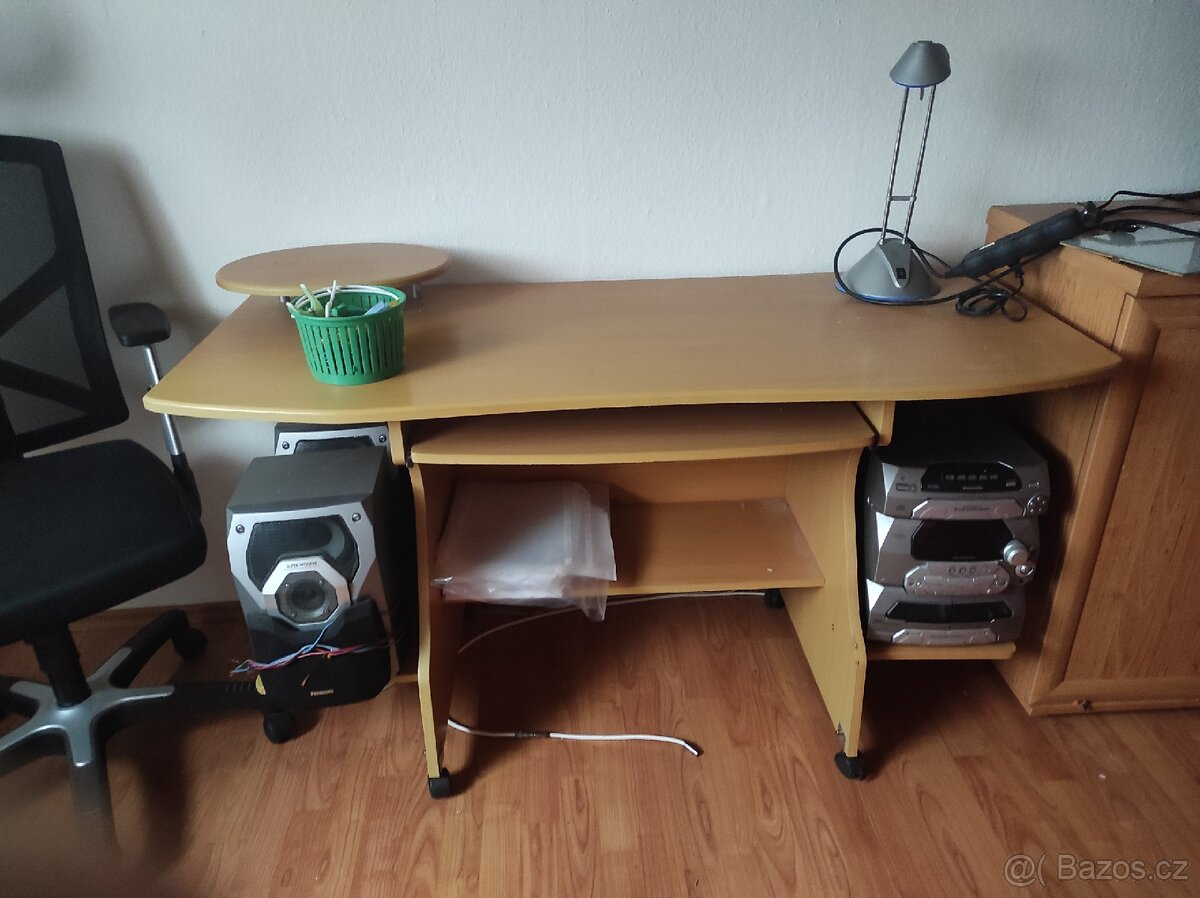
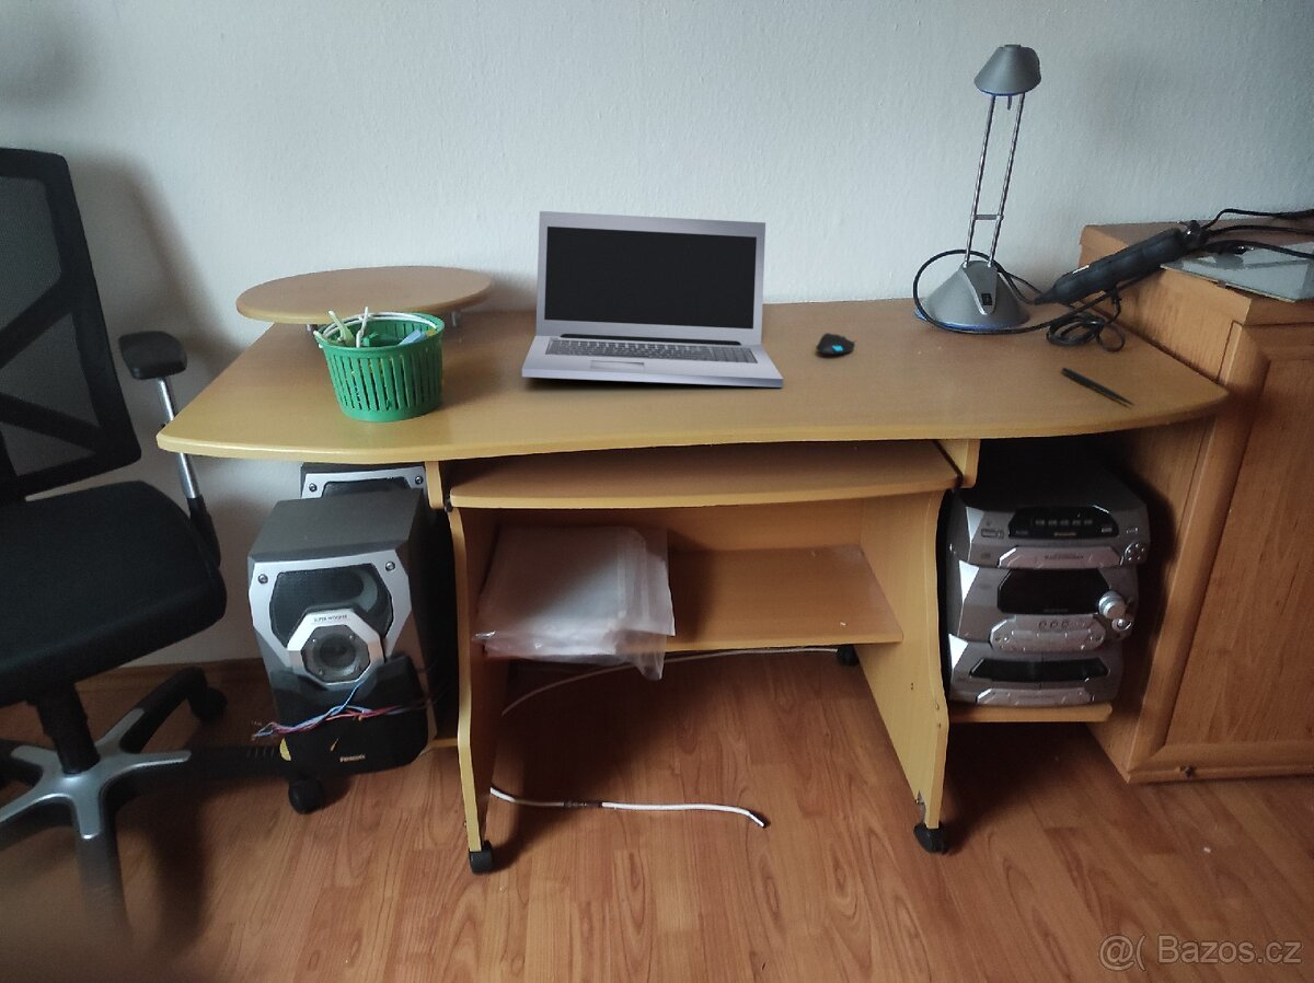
+ pen [1061,367,1137,407]
+ mouse [815,332,858,356]
+ laptop [521,210,784,389]
